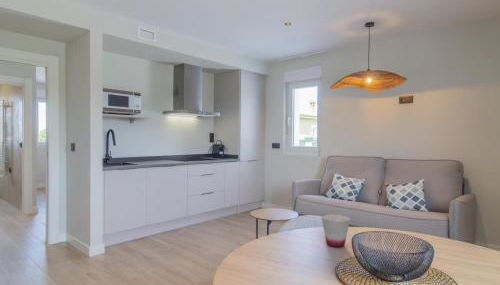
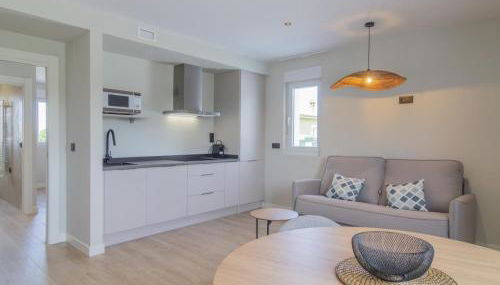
- cup [321,213,351,248]
